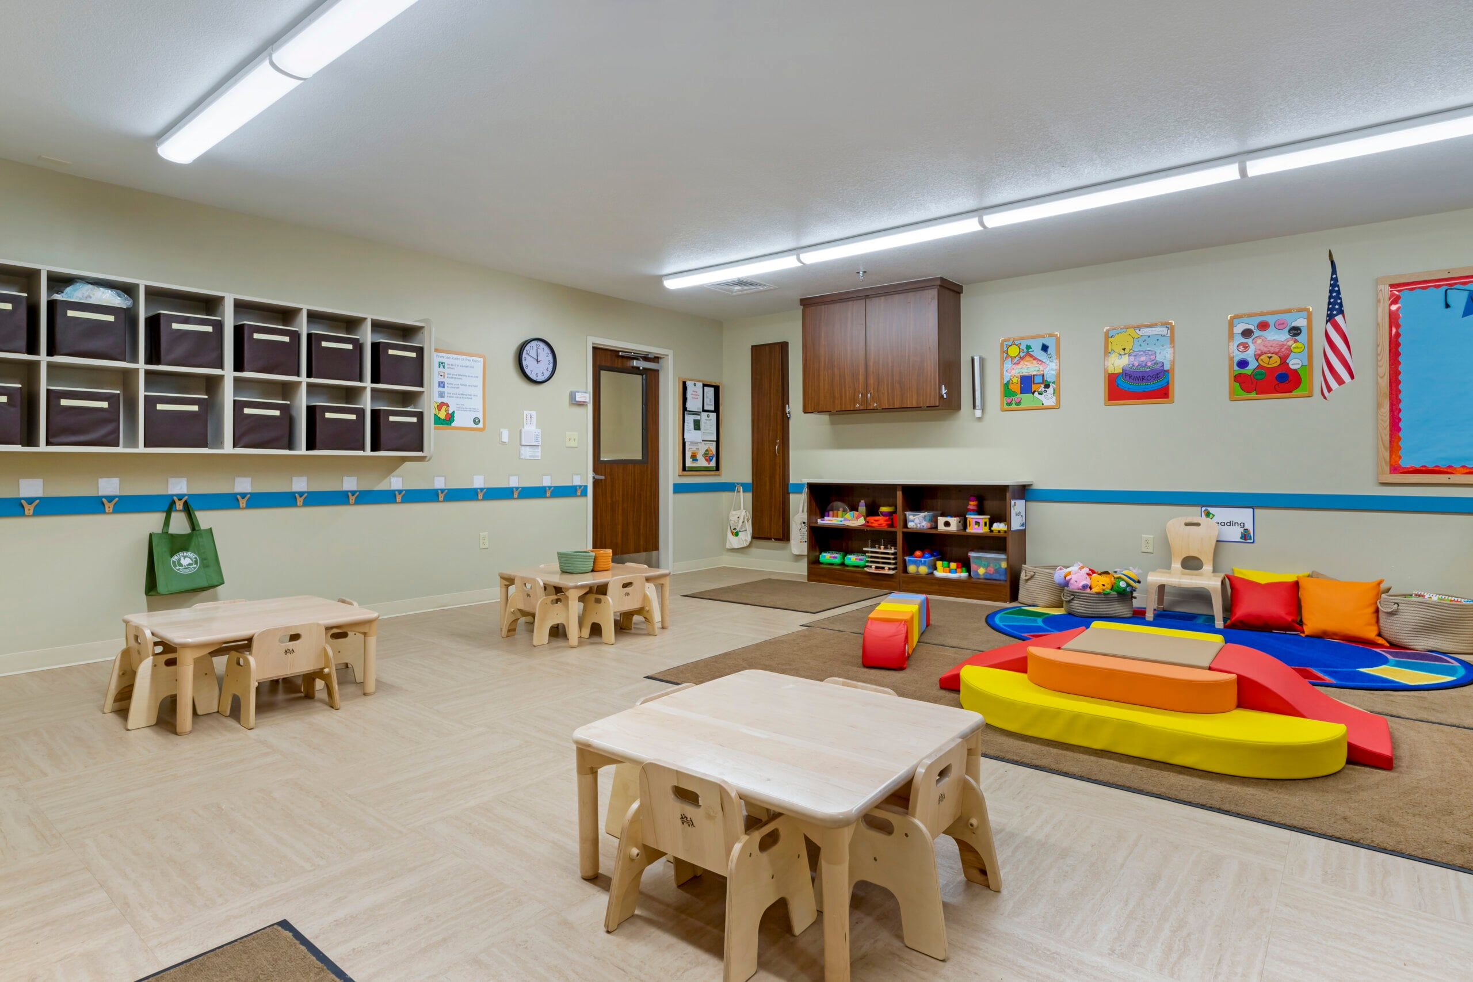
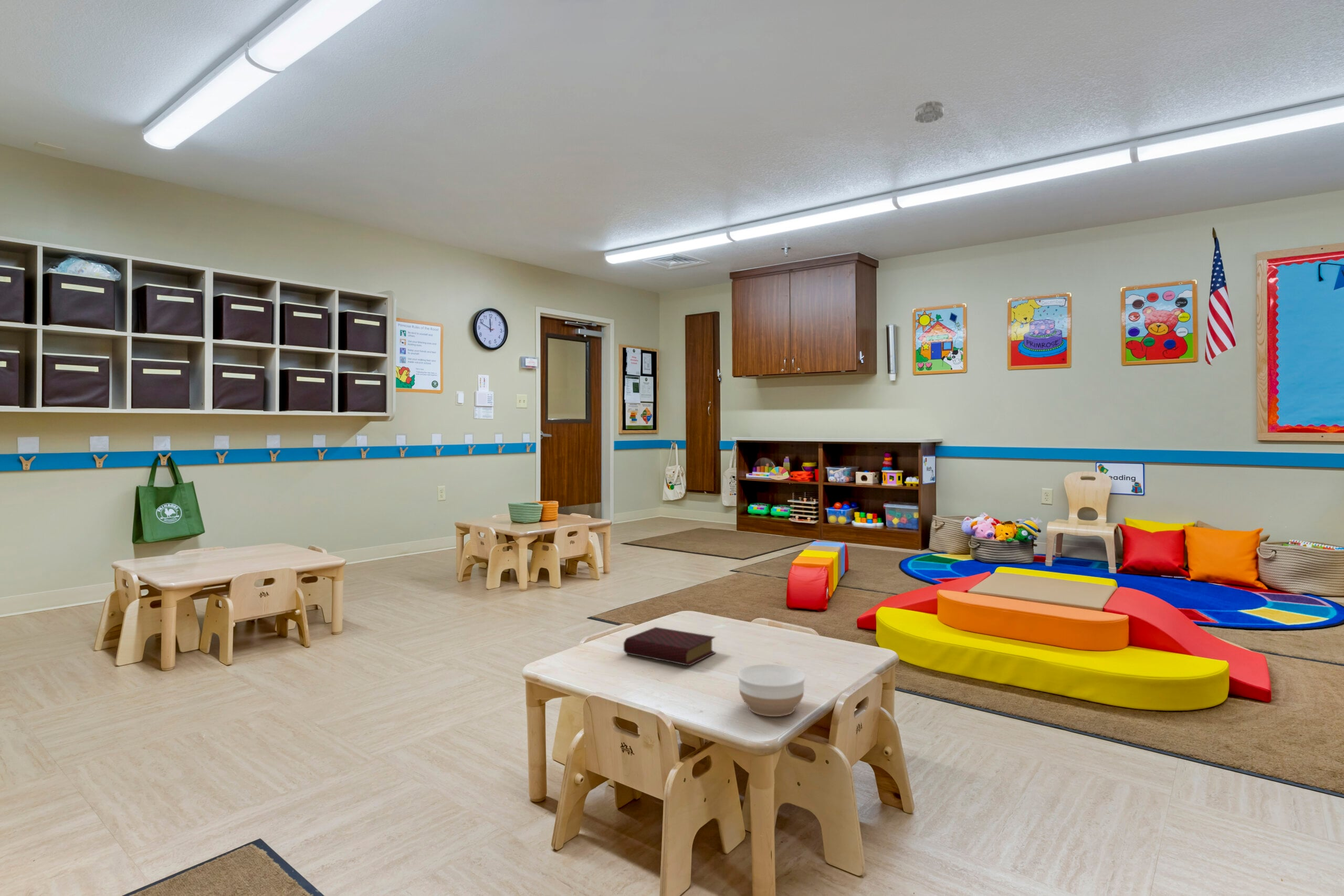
+ book [623,627,717,666]
+ smoke detector [914,100,944,123]
+ bowl [737,664,806,717]
